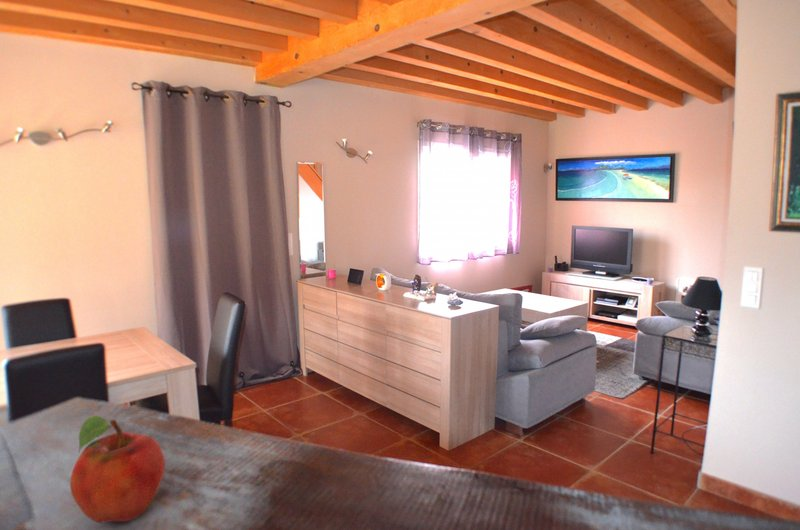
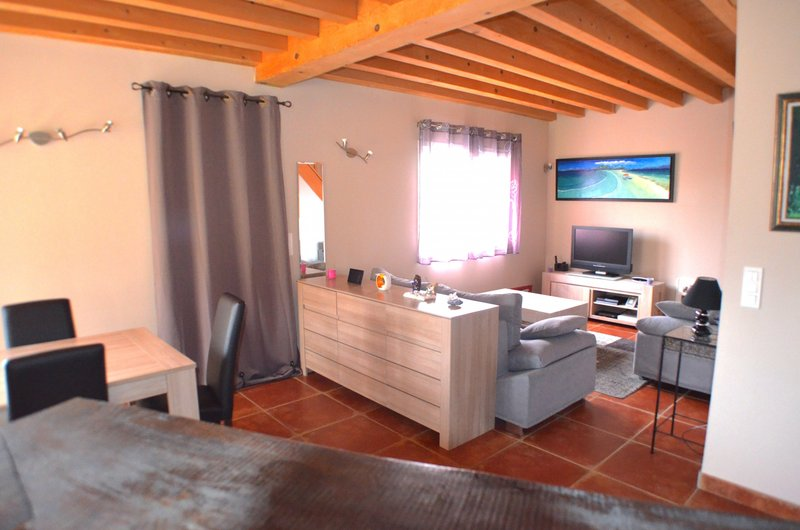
- fruit [69,414,166,523]
